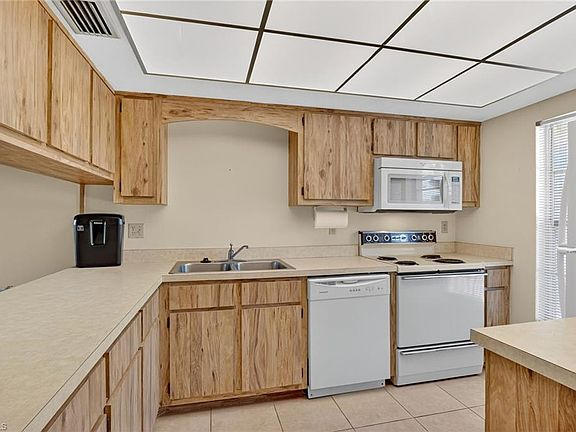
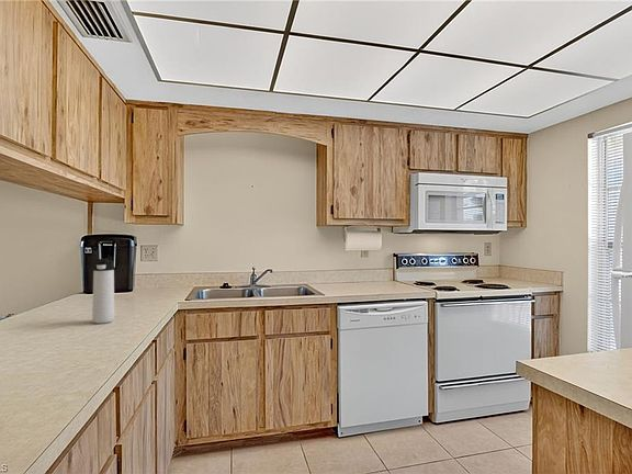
+ thermos bottle [91,257,115,325]
